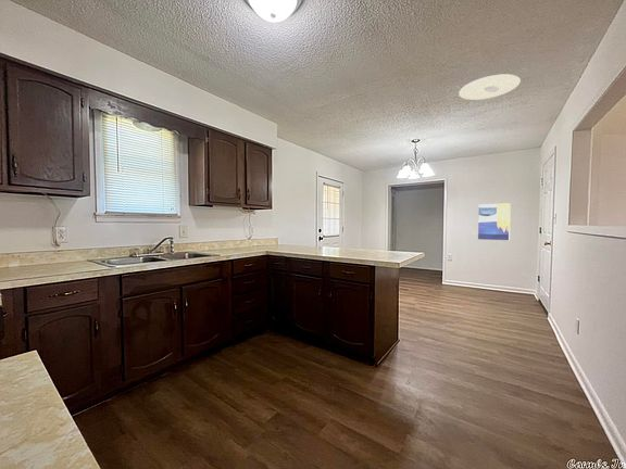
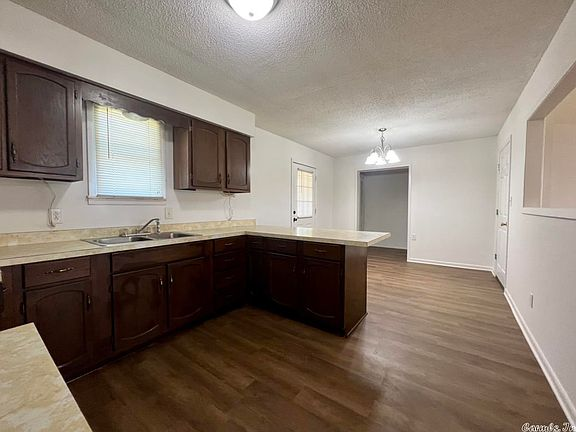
- wall art [477,202,512,241]
- ceiling light [458,73,522,101]
